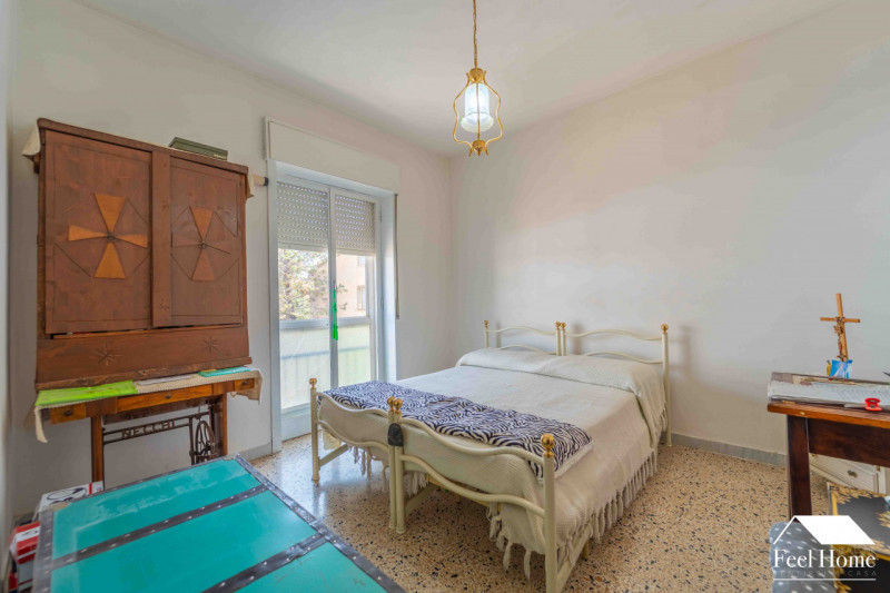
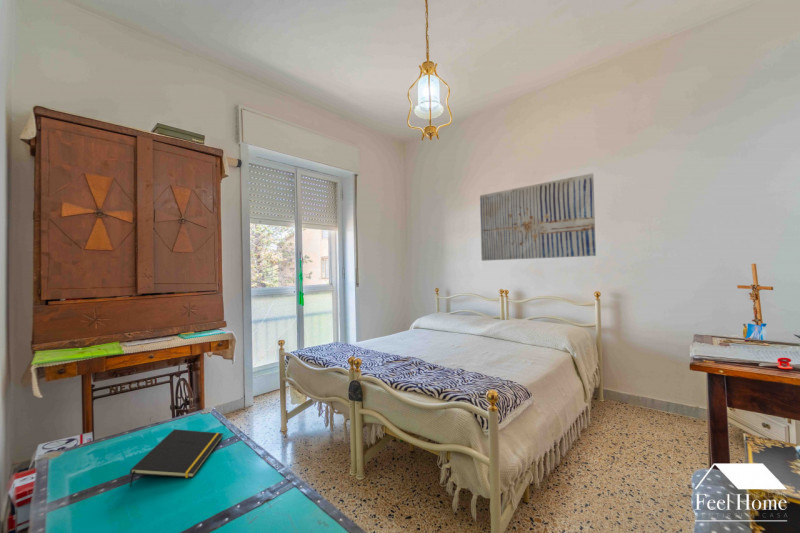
+ notepad [128,428,224,488]
+ wall art [479,173,597,262]
